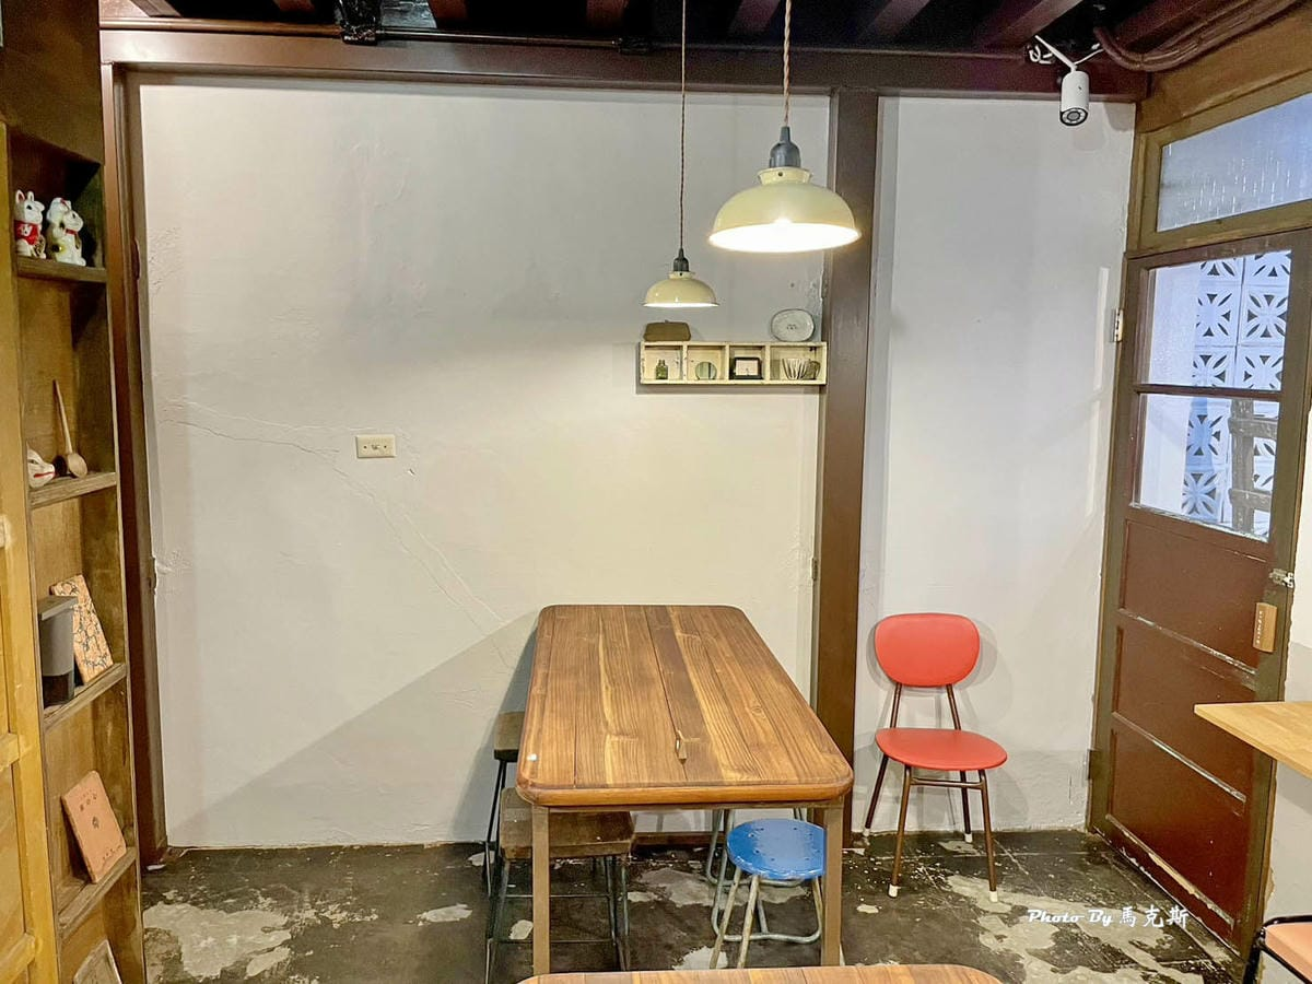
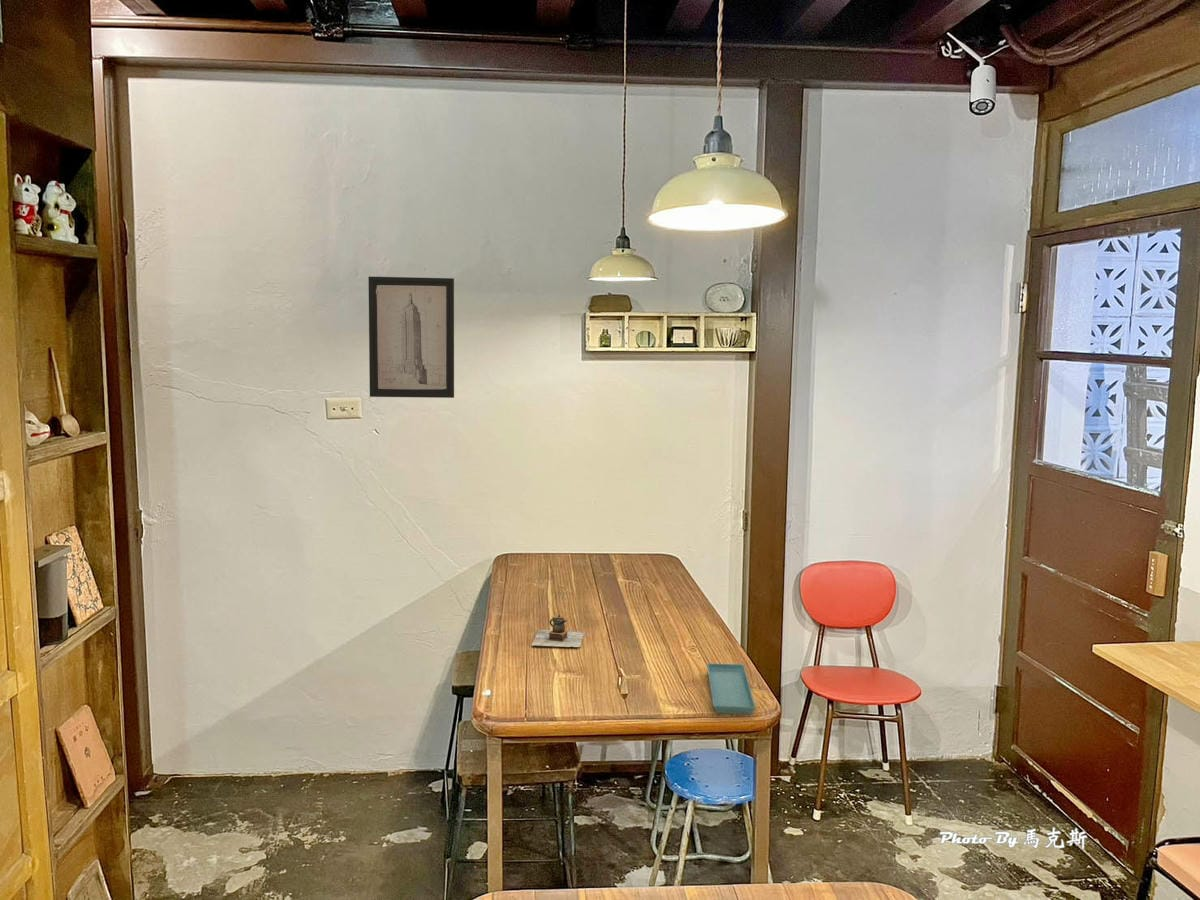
+ teapot [531,614,585,648]
+ saucer [706,662,757,716]
+ wall art [368,275,455,399]
